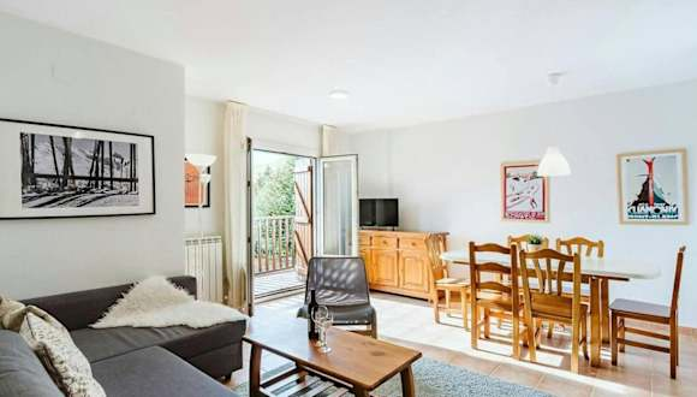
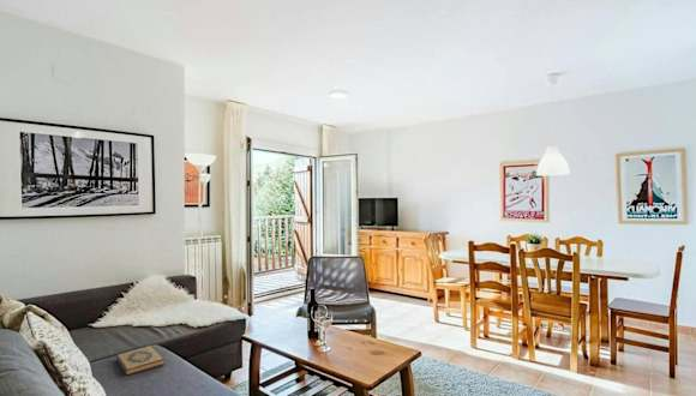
+ hardback book [115,344,166,377]
